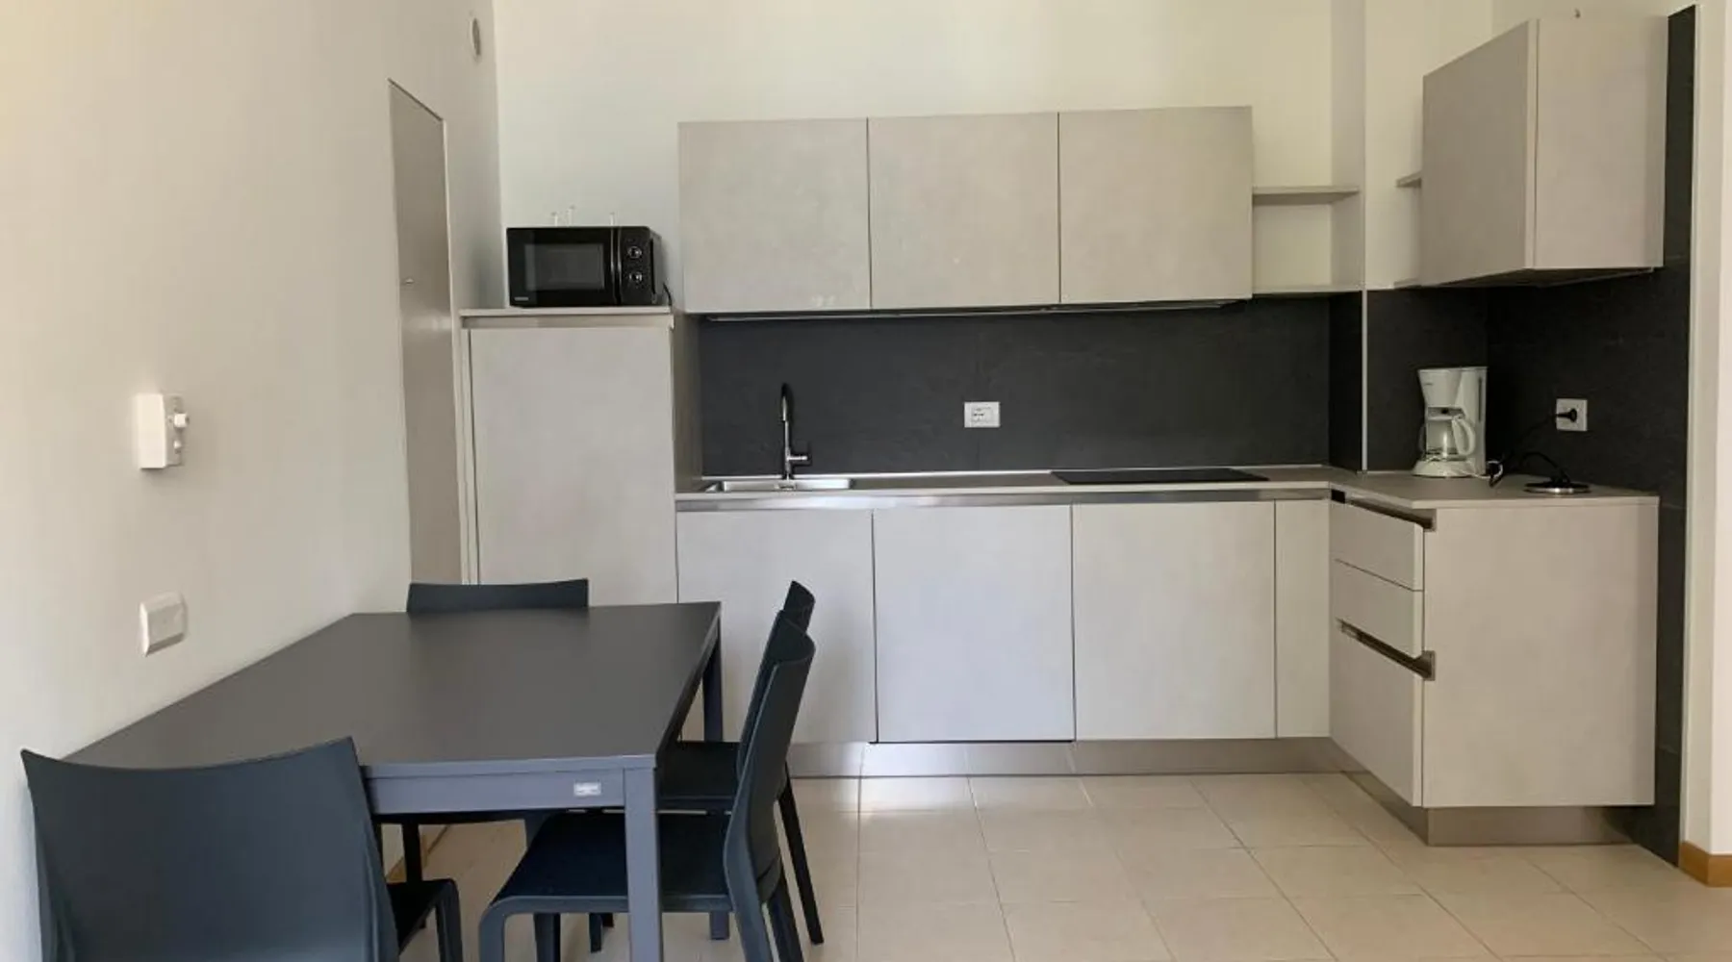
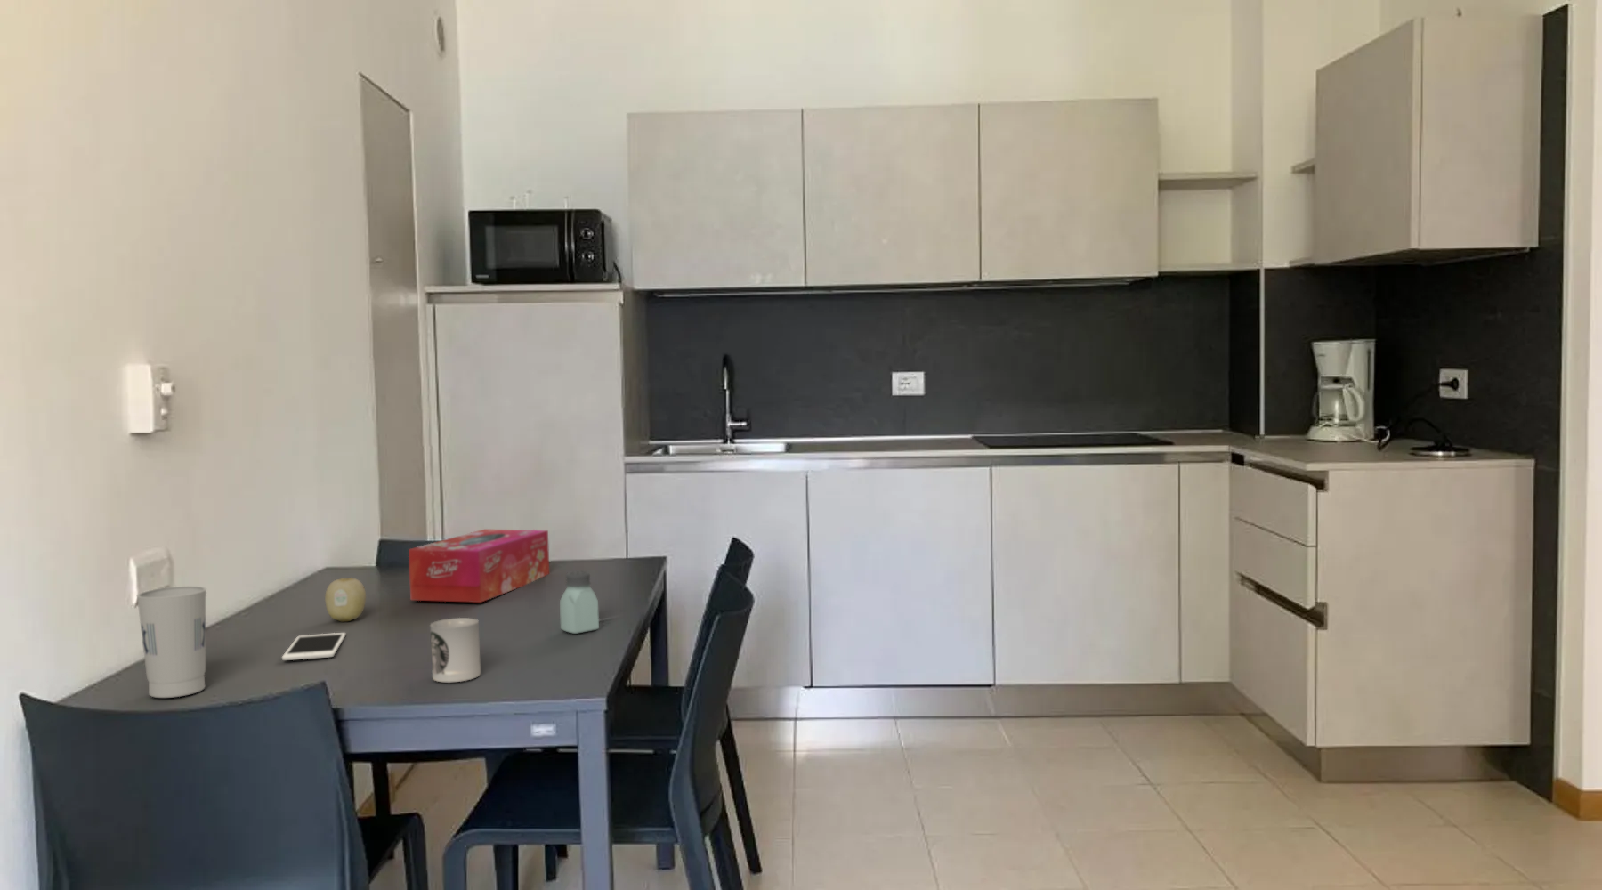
+ cup [135,585,207,698]
+ tissue box [408,528,550,604]
+ fruit [324,577,367,623]
+ saltshaker [559,570,599,635]
+ cell phone [282,632,346,661]
+ cup [428,617,481,684]
